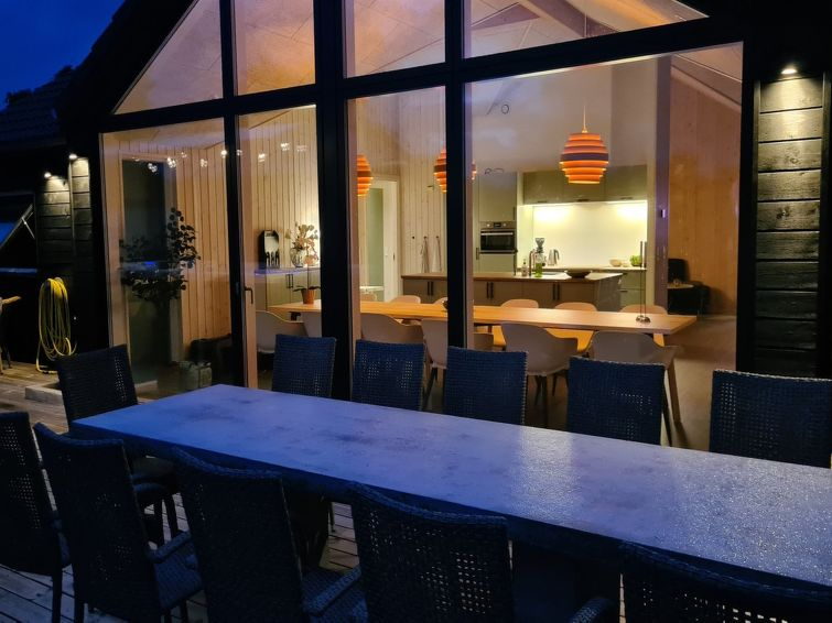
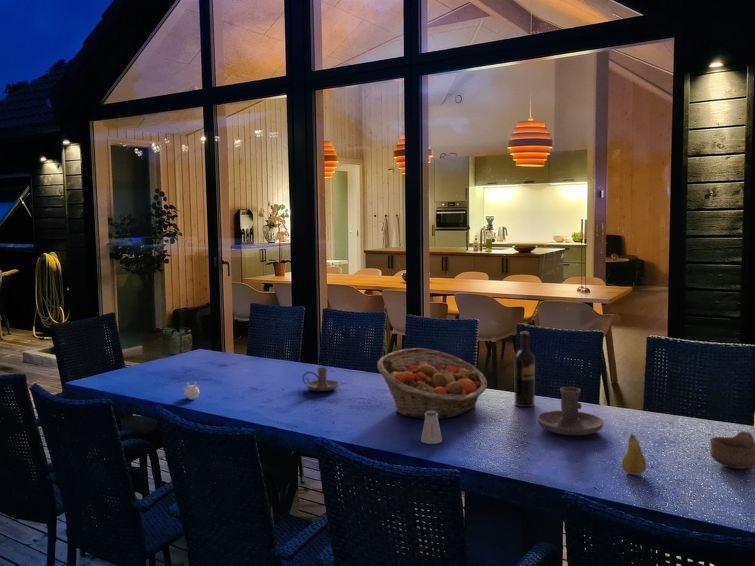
+ flower [182,381,201,401]
+ candle holder [536,386,605,436]
+ fruit [621,433,647,476]
+ saltshaker [420,411,443,445]
+ fruit basket [376,347,488,420]
+ candle holder [302,366,340,392]
+ bowl [709,430,755,470]
+ wine bottle [514,331,536,408]
